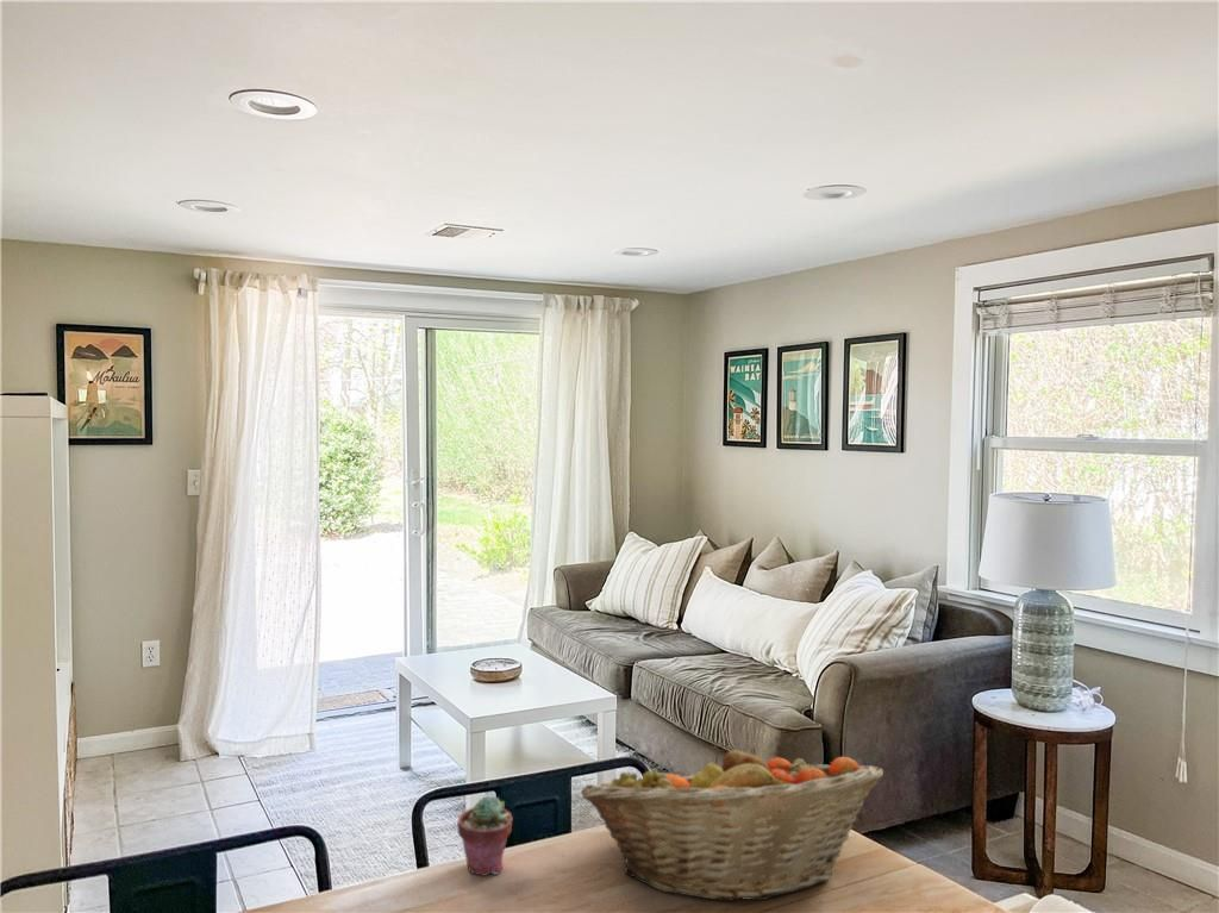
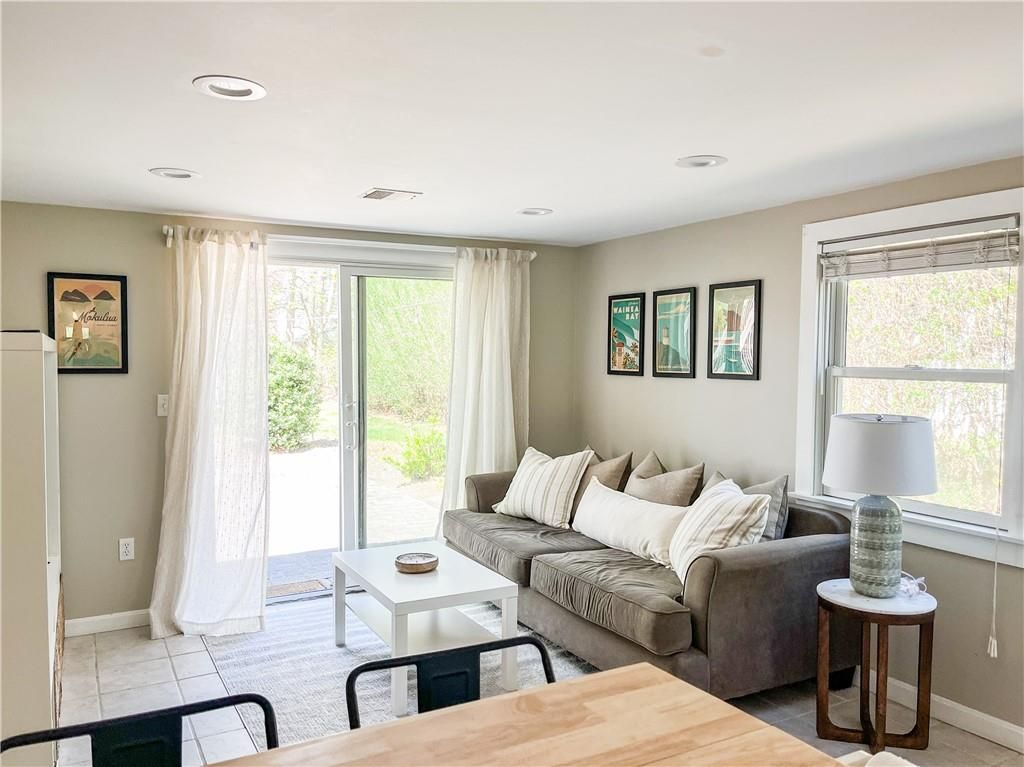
- fruit basket [580,744,884,902]
- potted succulent [456,795,513,877]
